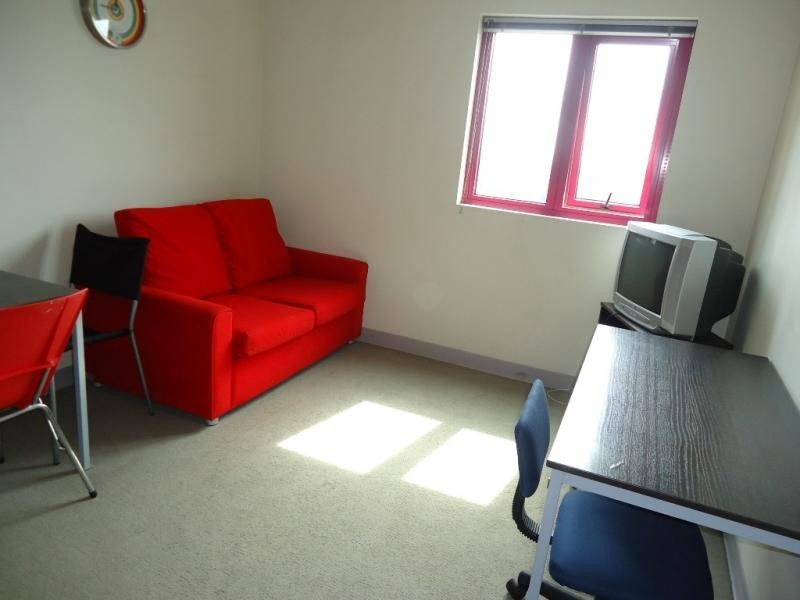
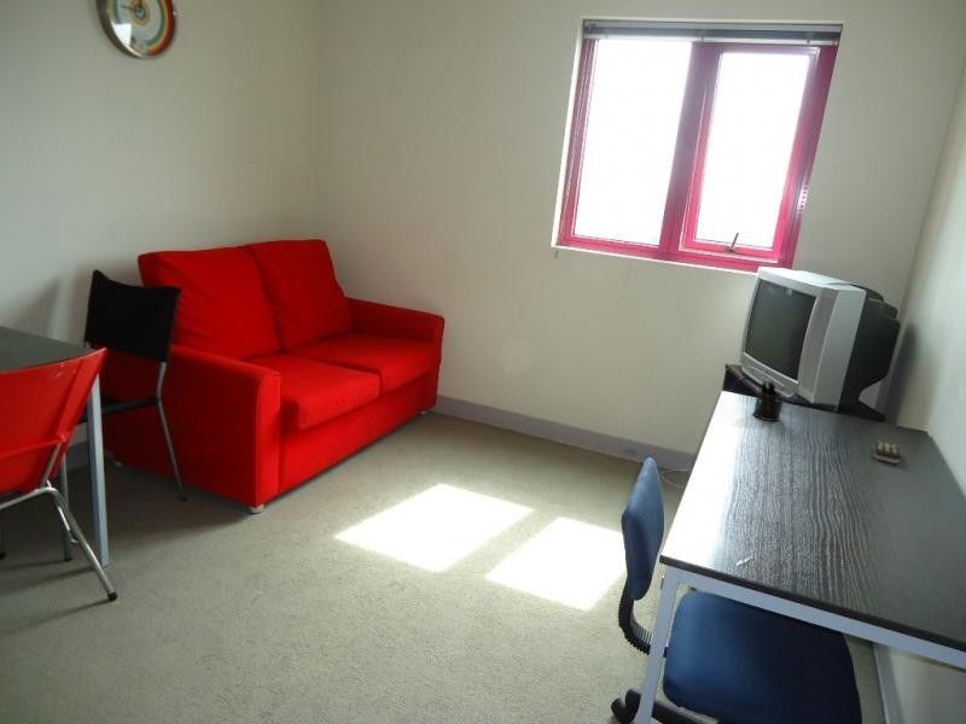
+ remote control [873,440,901,465]
+ pen holder [751,378,787,422]
